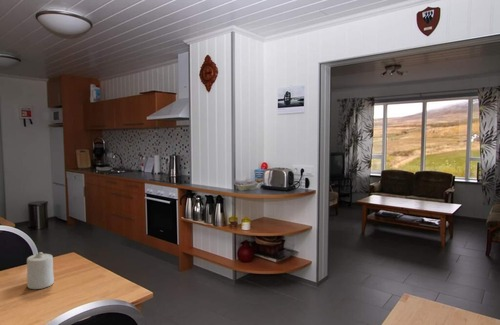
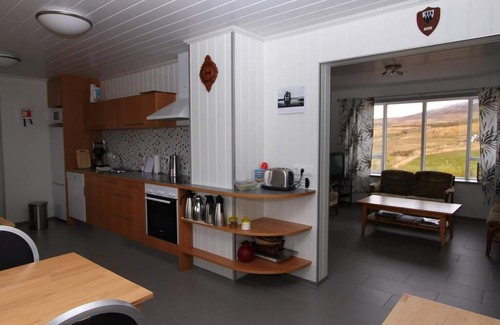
- candle [26,251,55,290]
